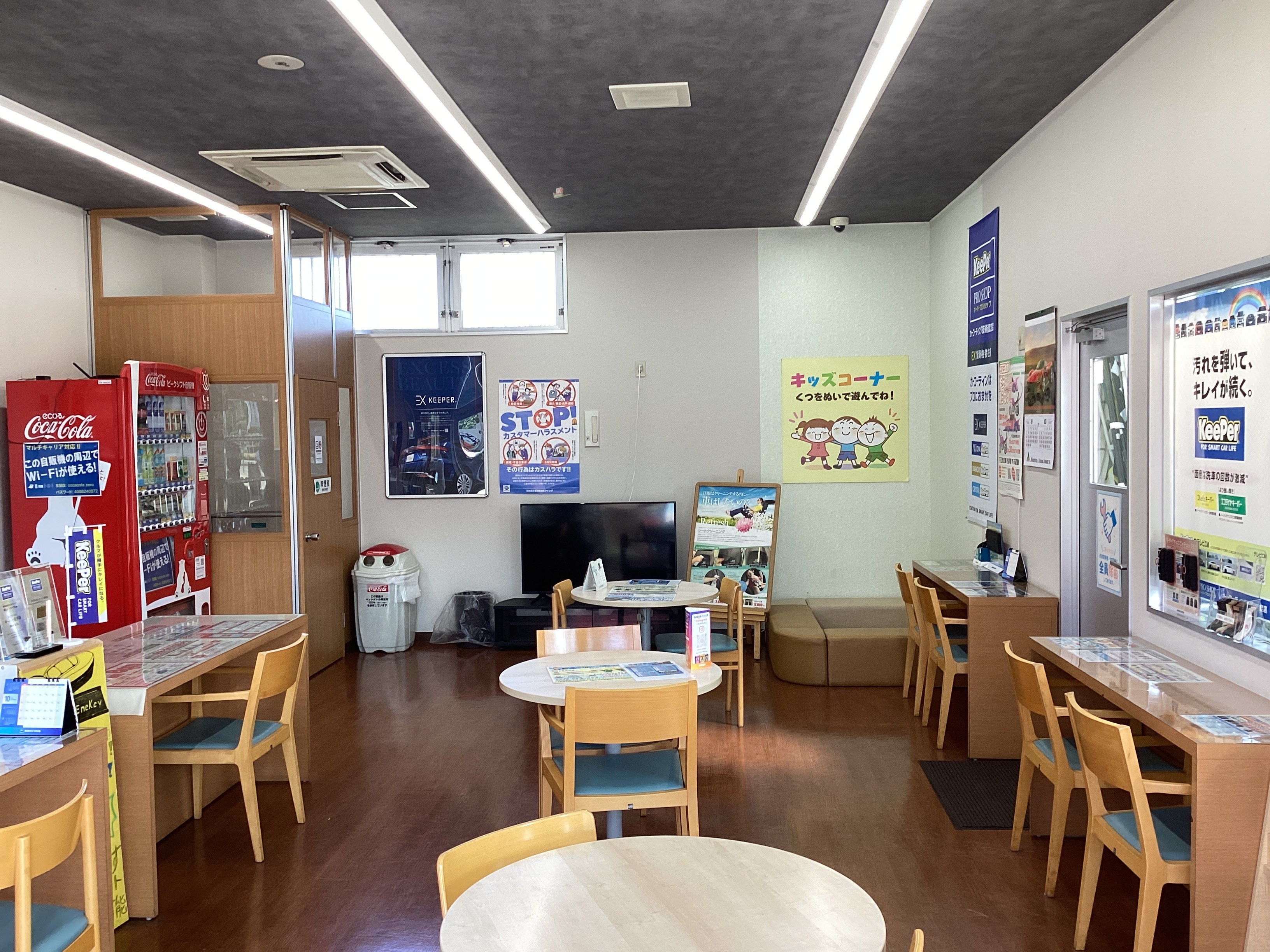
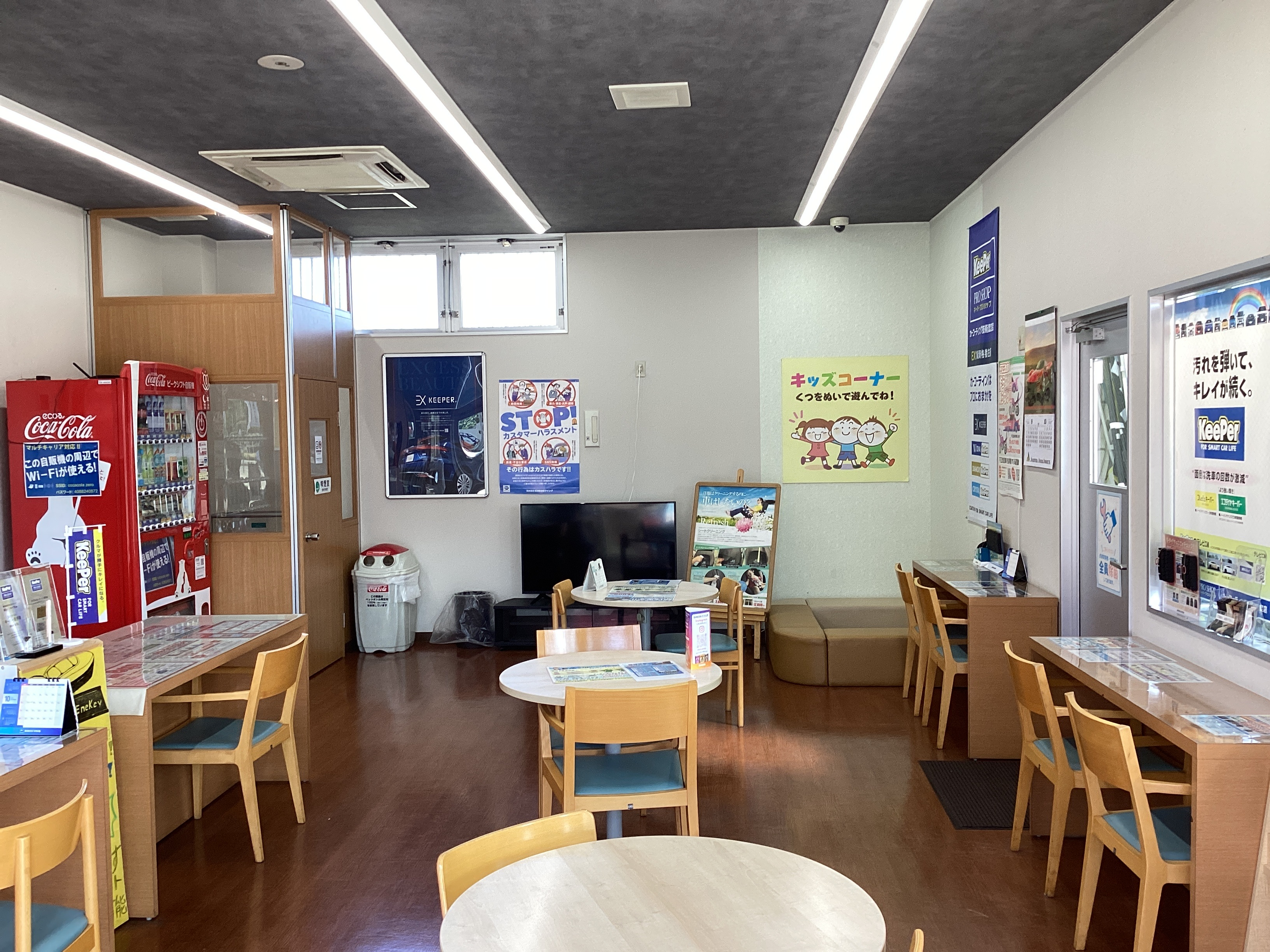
- tape dispenser [553,187,571,199]
